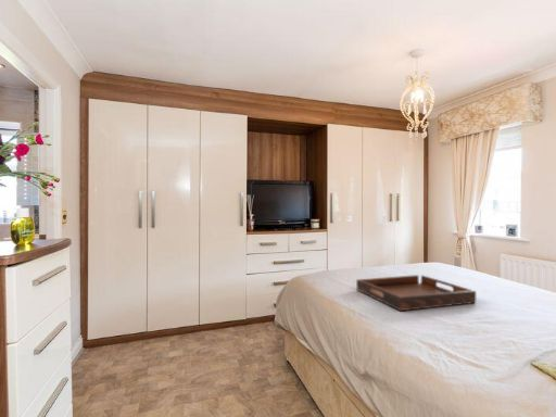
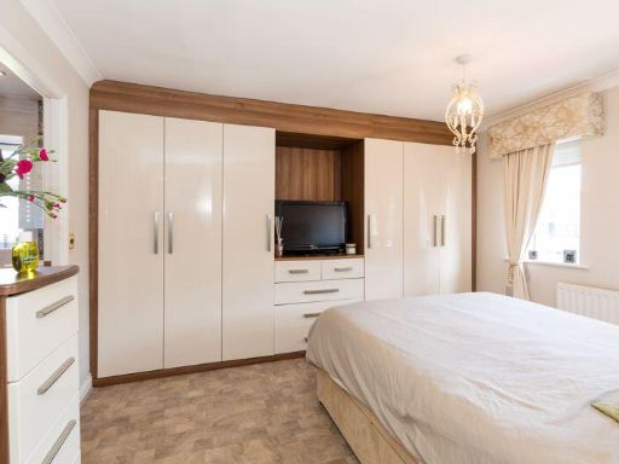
- serving tray [355,274,477,312]
